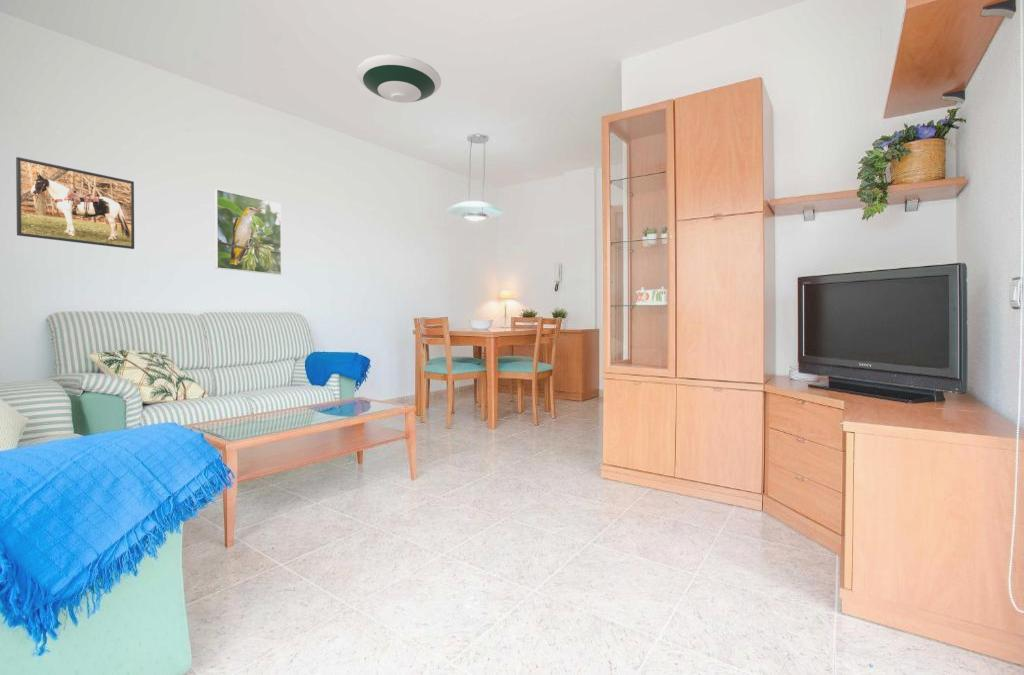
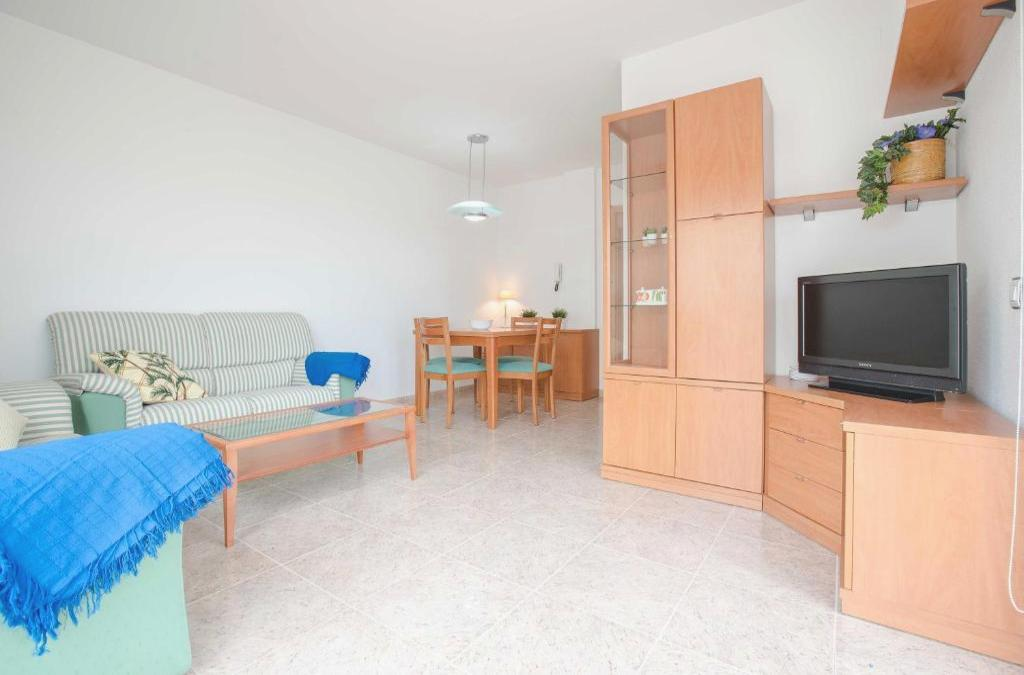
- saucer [355,54,442,104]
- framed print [214,188,282,276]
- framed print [15,156,135,250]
